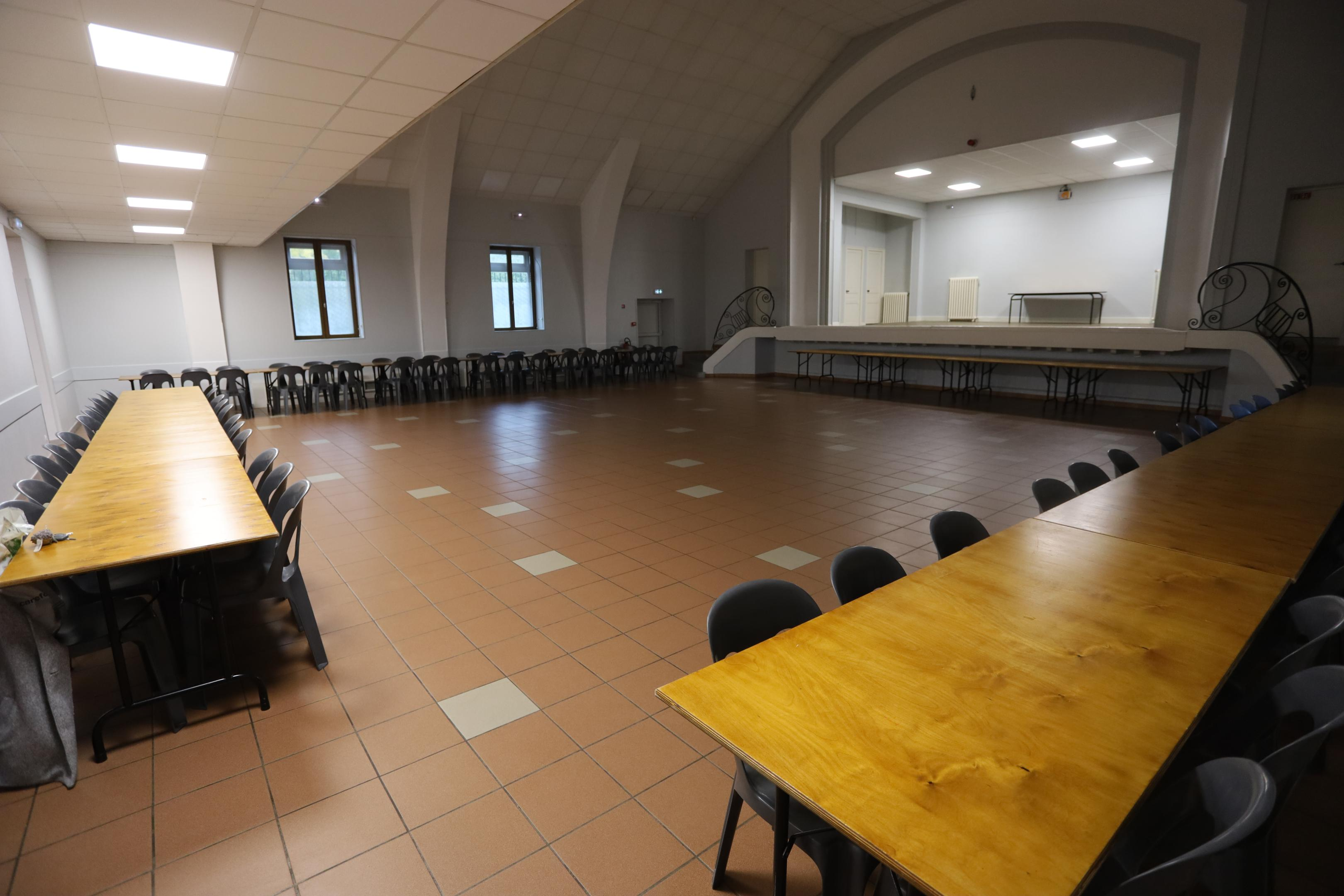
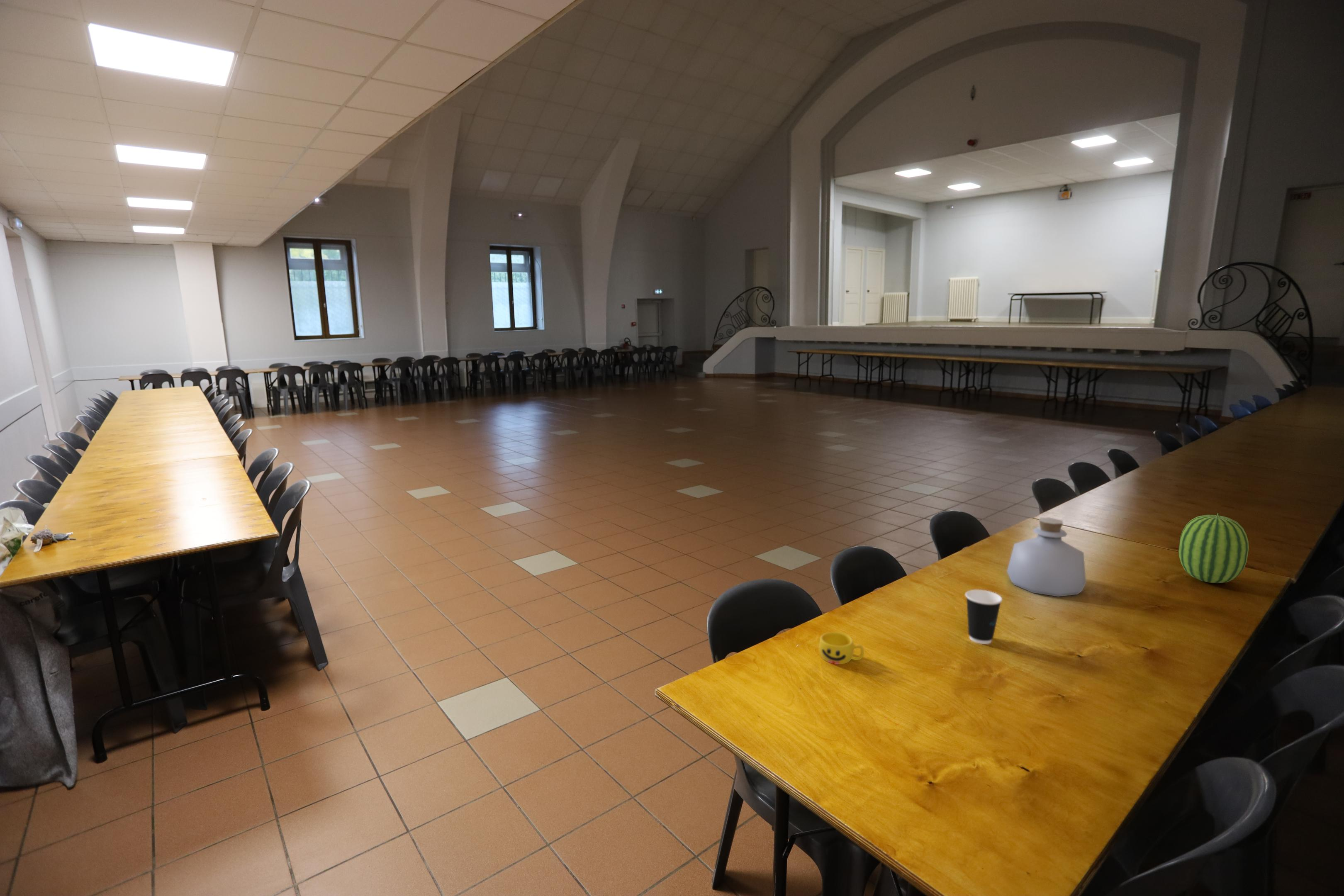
+ bottle [1006,517,1086,597]
+ cup [818,632,864,665]
+ fruit [1178,513,1249,584]
+ dixie cup [965,589,1003,645]
